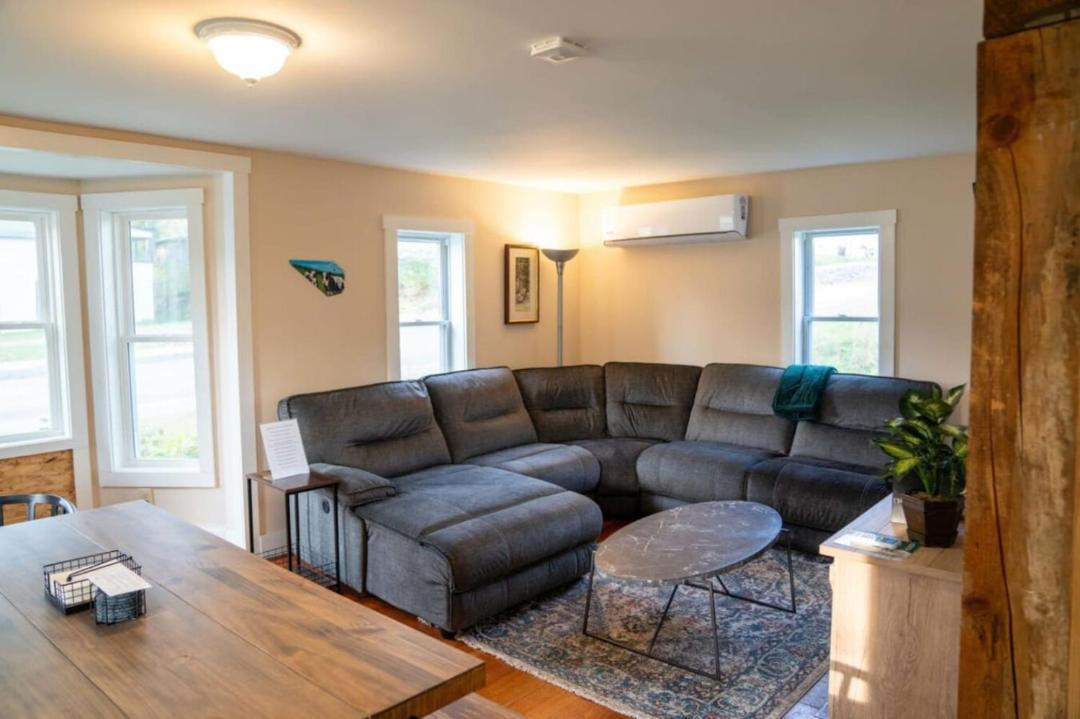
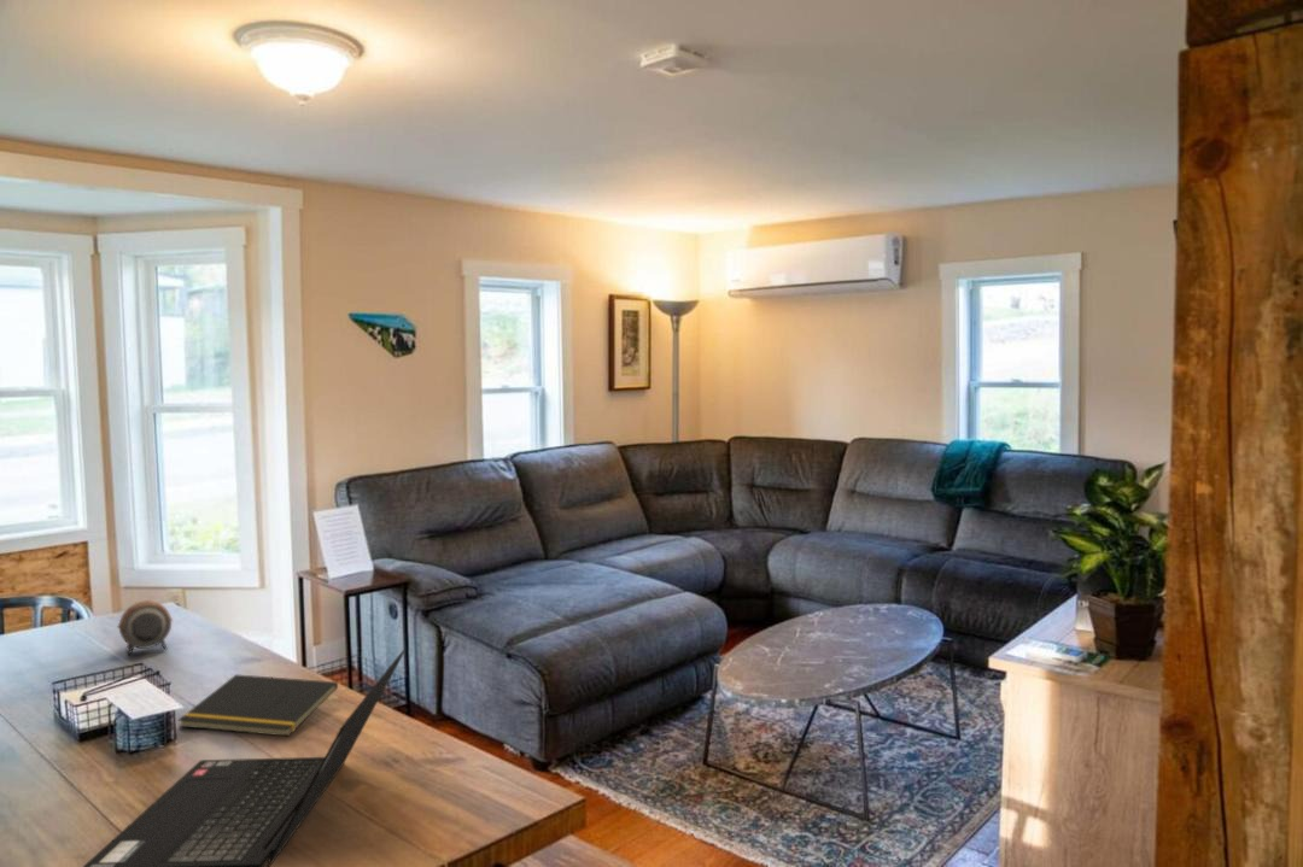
+ notepad [177,673,339,737]
+ laptop computer [82,649,407,867]
+ speaker [116,599,174,657]
